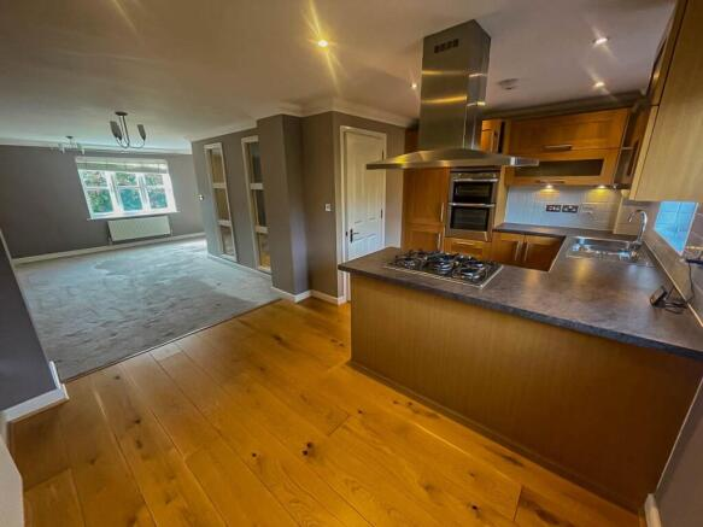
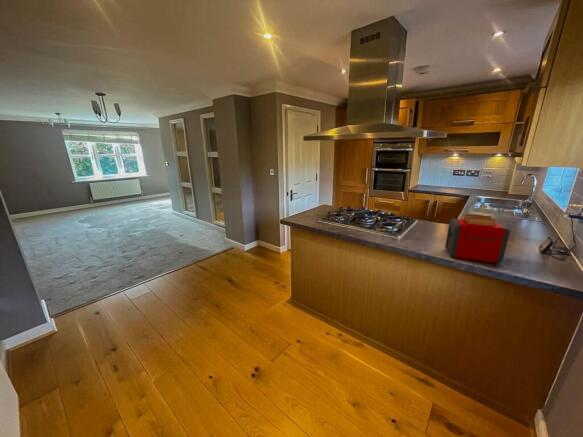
+ toaster [444,213,511,264]
